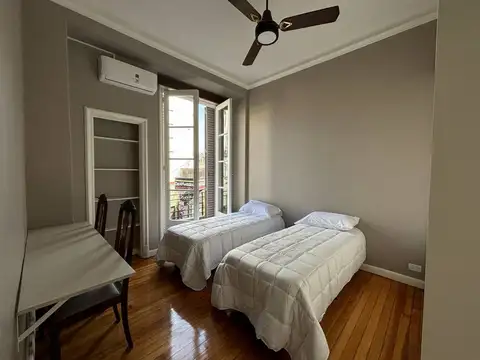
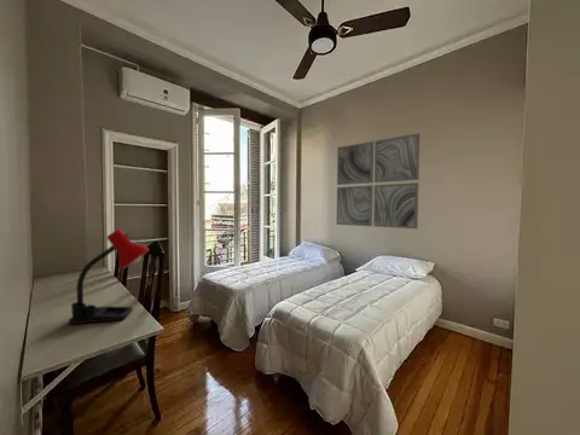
+ desk lamp [68,228,150,325]
+ wall art [335,132,420,230]
